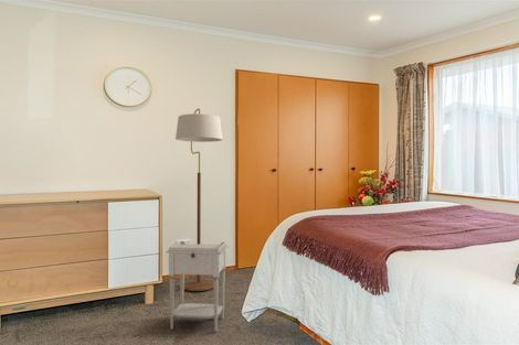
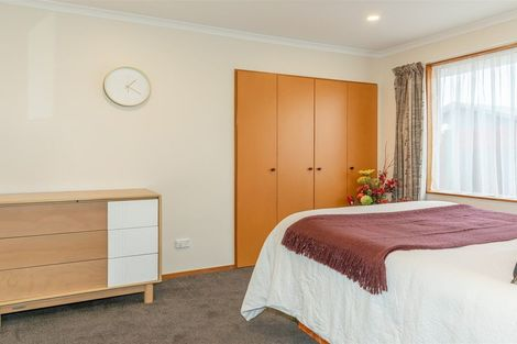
- floor lamp [174,107,223,292]
- nightstand [165,240,230,332]
